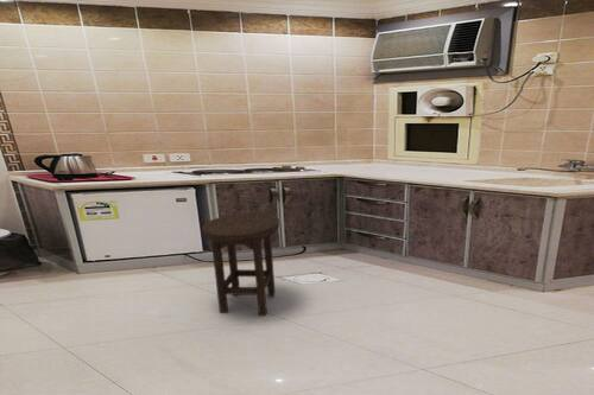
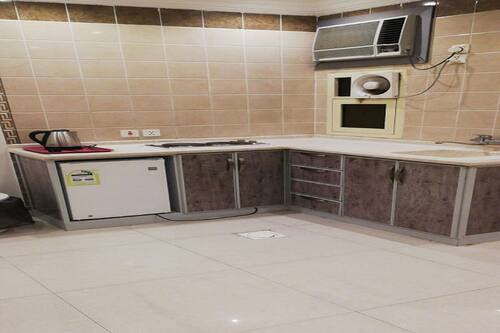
- stool [201,211,280,317]
